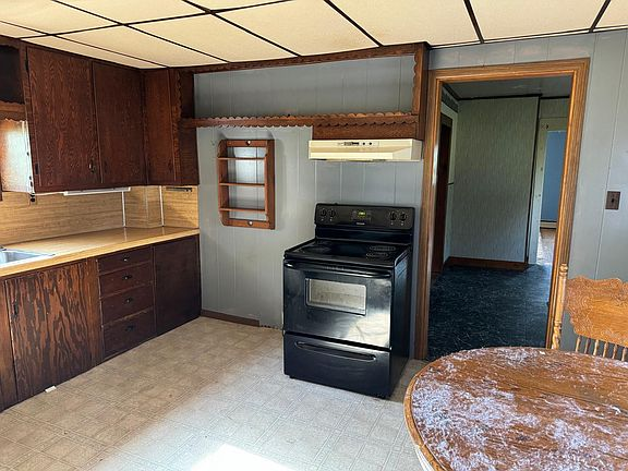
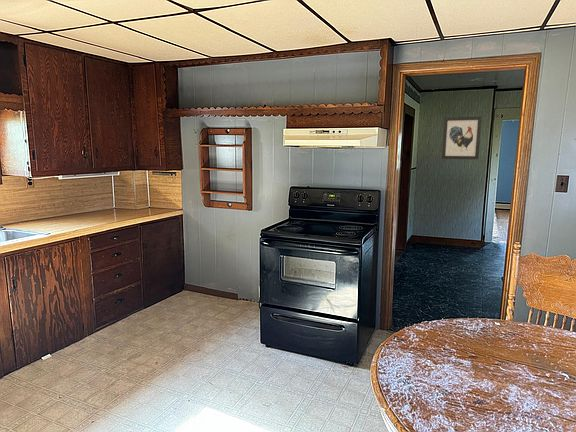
+ wall art [441,115,483,160]
